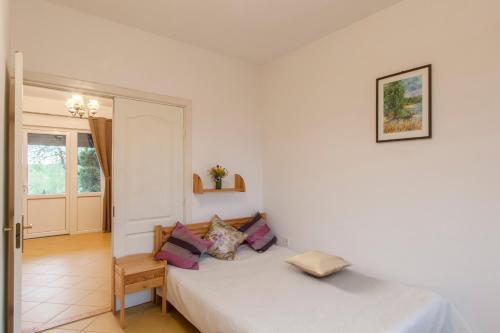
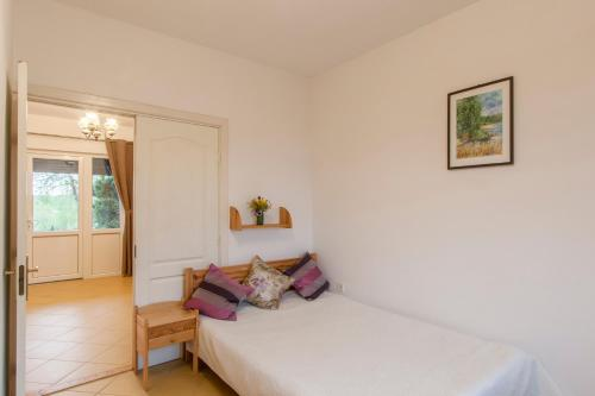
- pillow [283,249,354,278]
